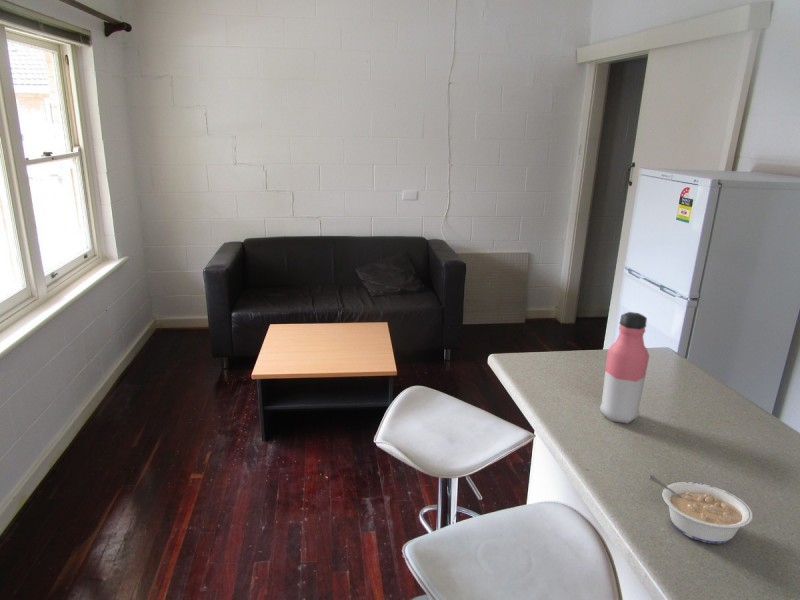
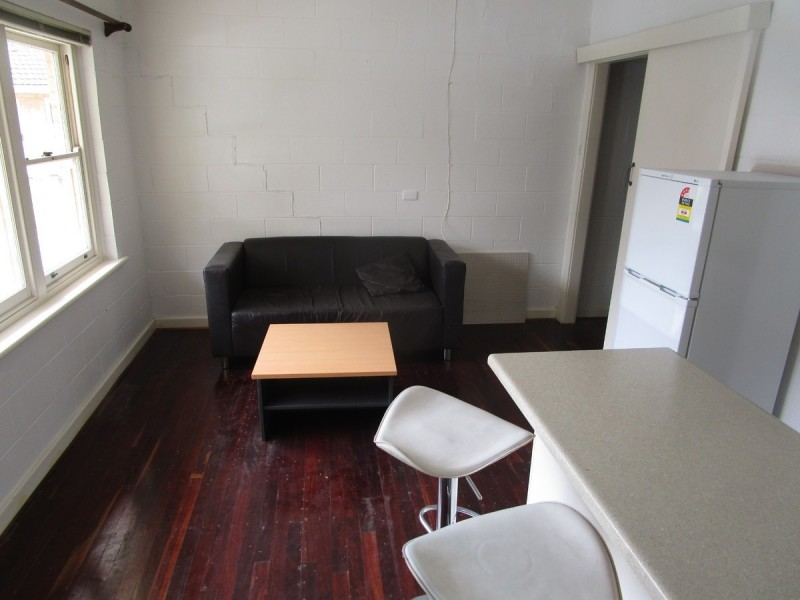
- water bottle [599,311,650,425]
- legume [648,474,753,545]
